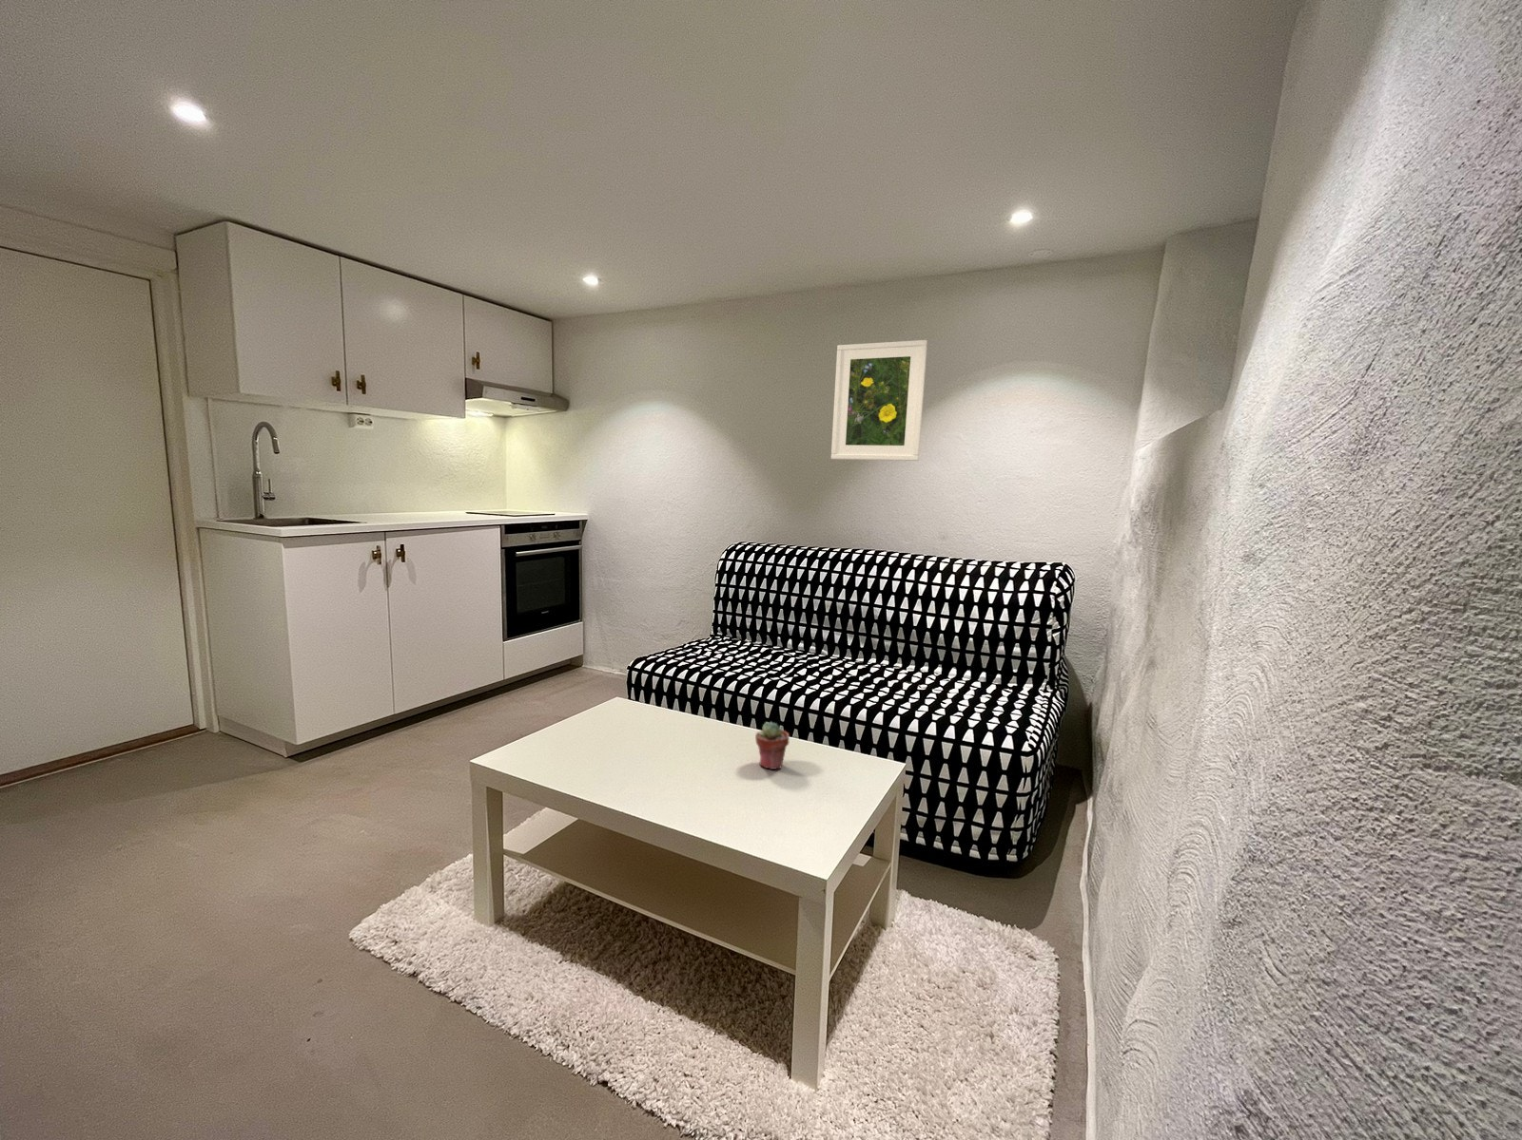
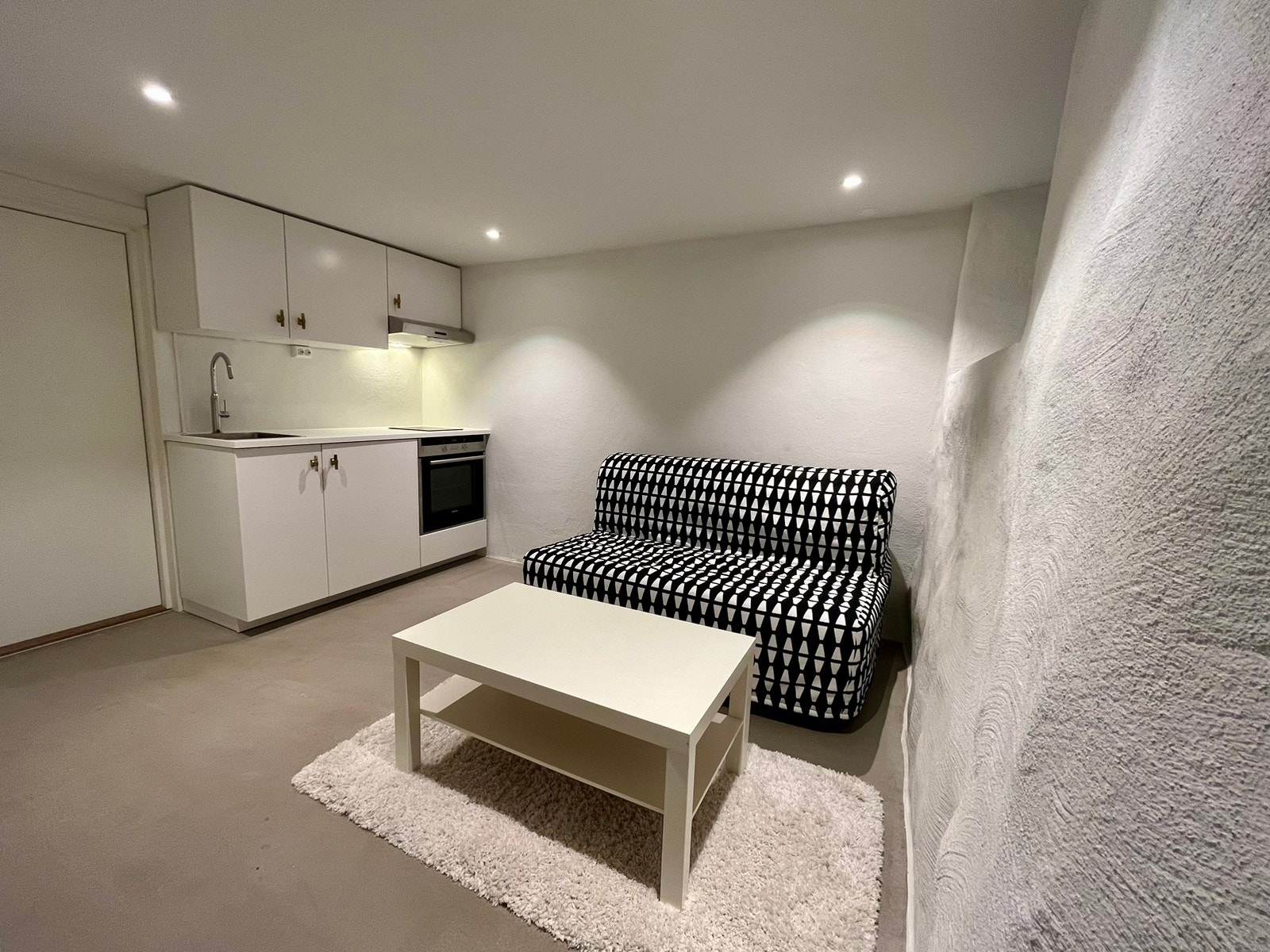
- potted succulent [754,721,791,770]
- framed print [831,339,929,462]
